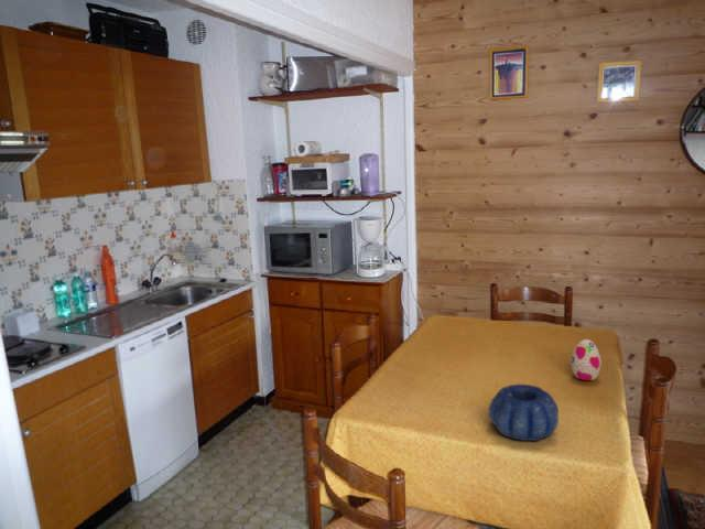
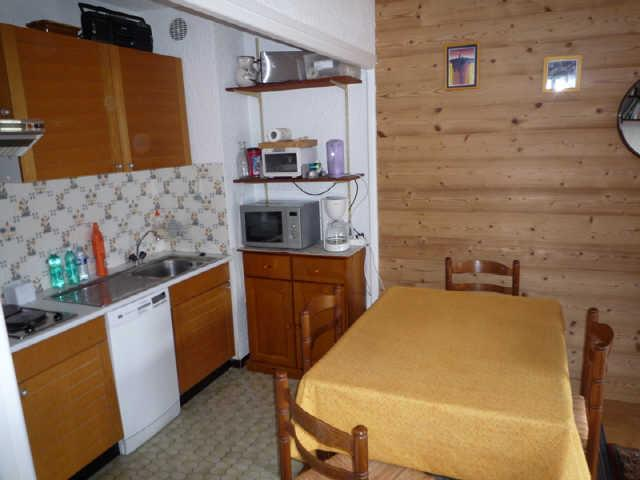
- decorative bowl [488,384,560,442]
- decorative egg [570,338,603,381]
